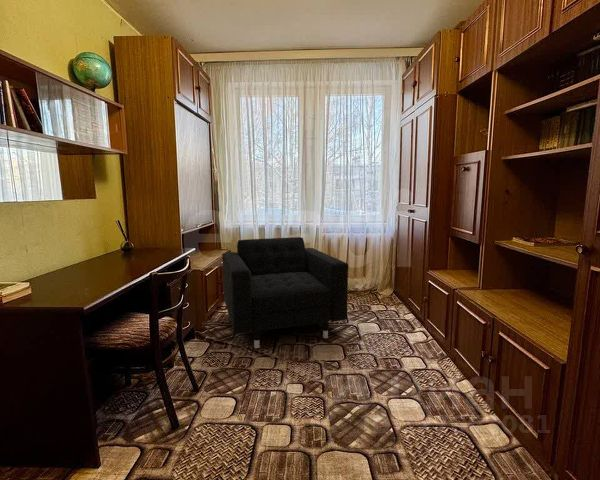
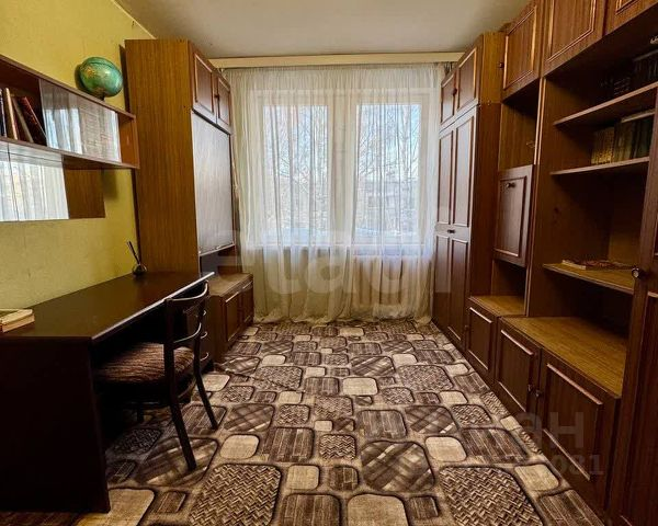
- armchair [221,236,349,349]
